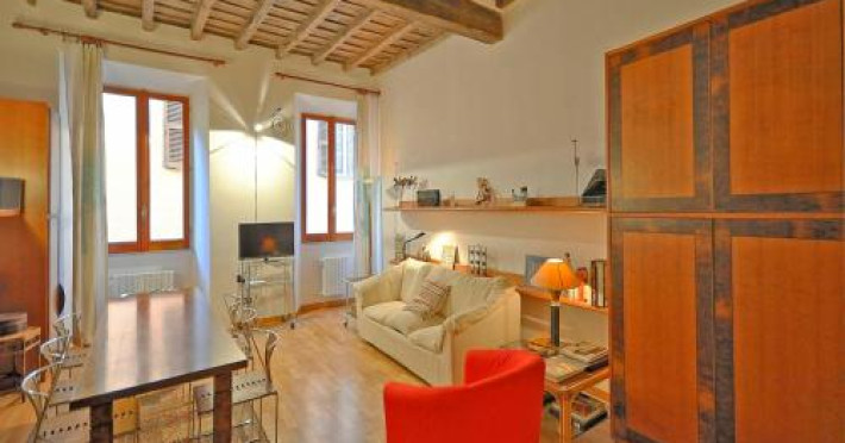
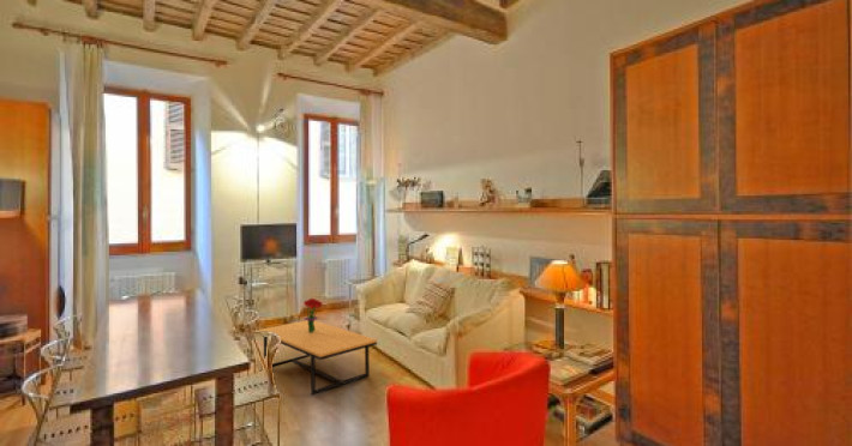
+ bouquet [302,297,324,332]
+ coffee table [257,320,378,396]
